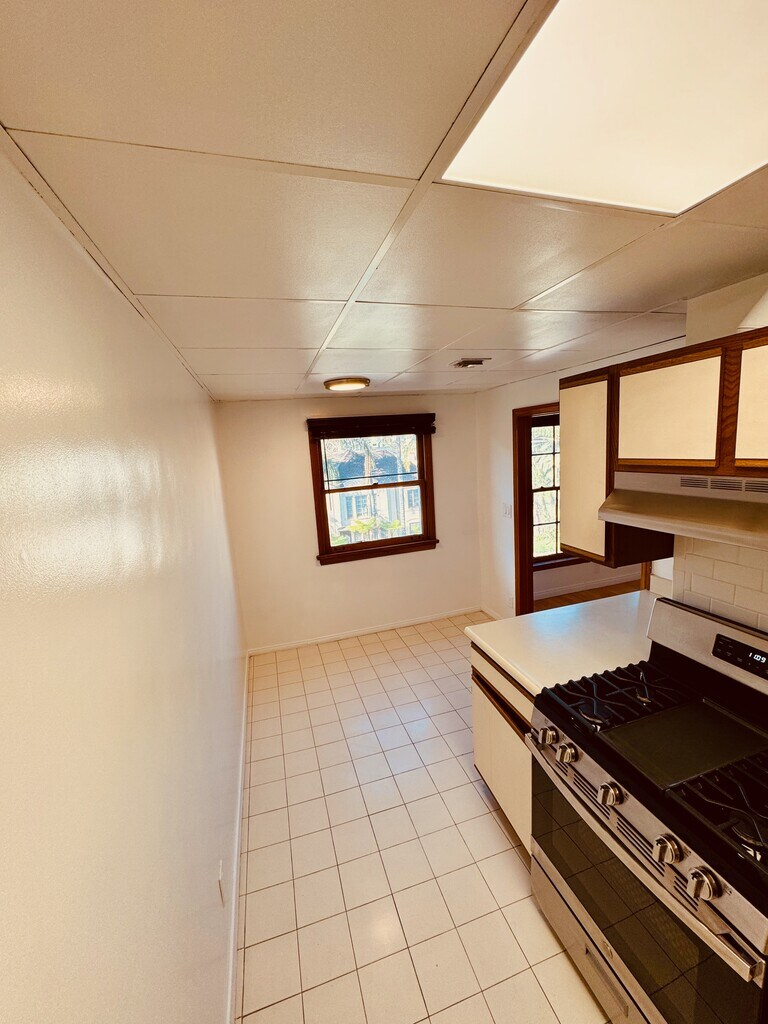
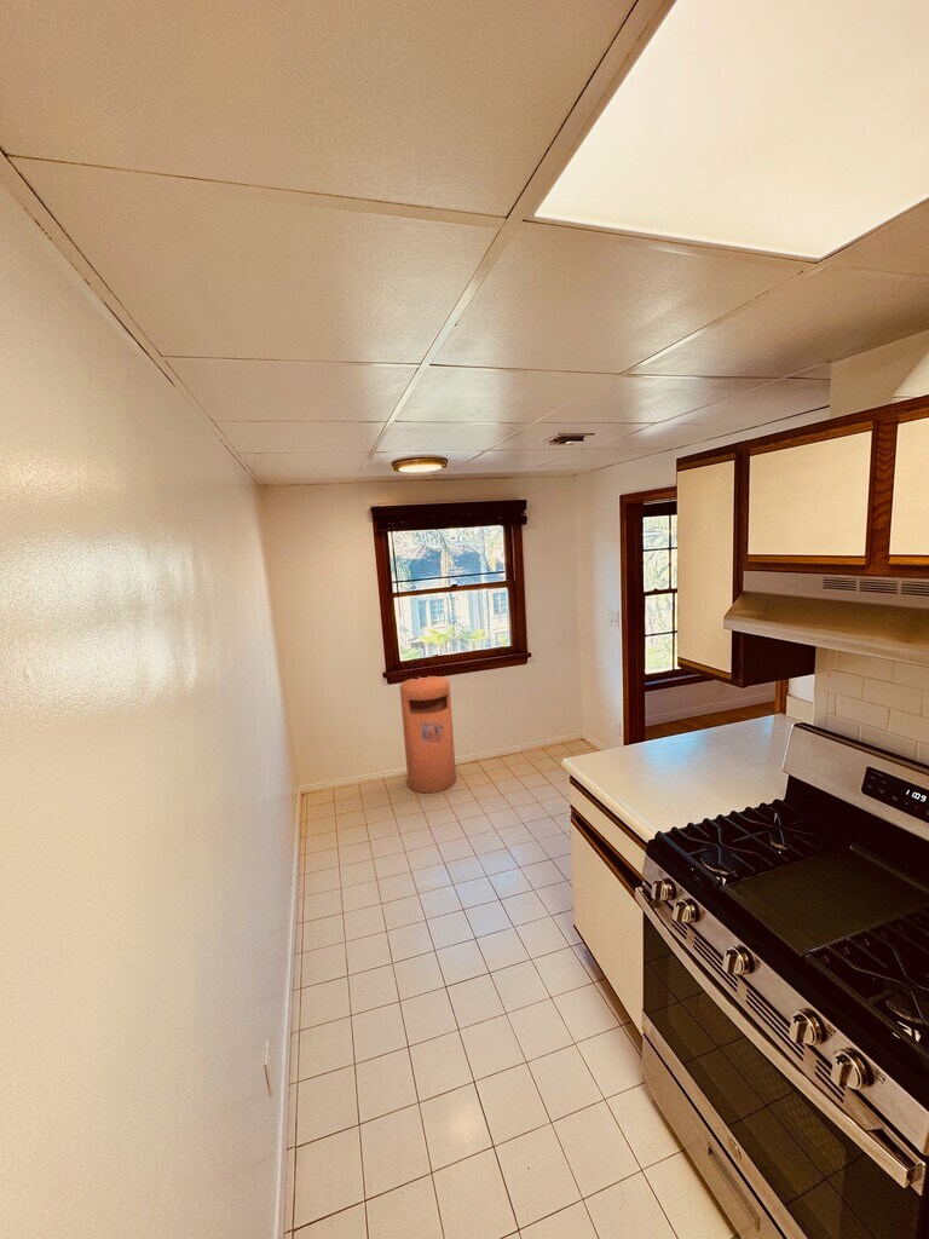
+ trash can [399,675,457,794]
